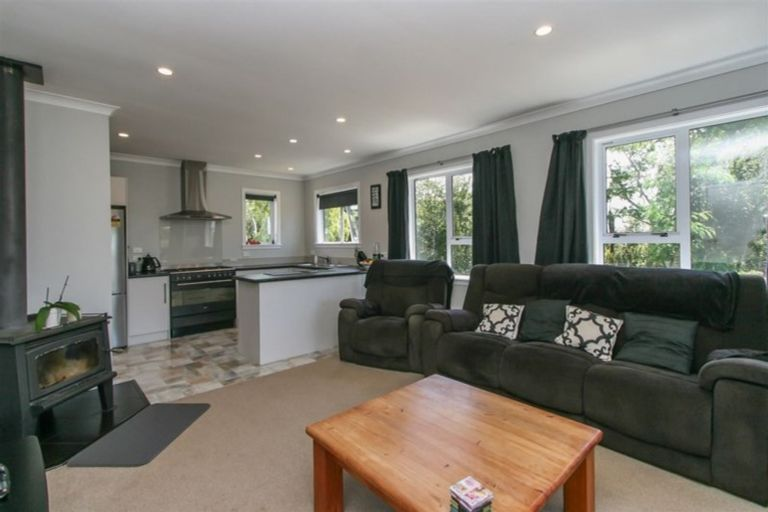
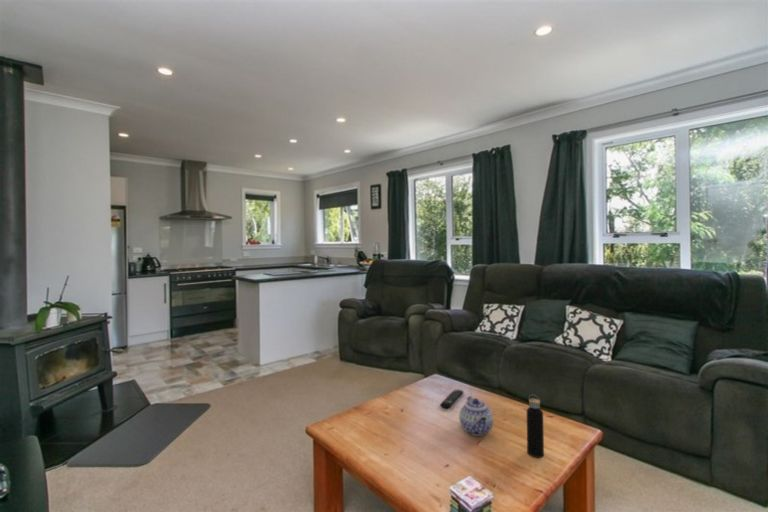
+ remote control [439,389,464,409]
+ water bottle [526,394,545,458]
+ teapot [458,395,494,437]
